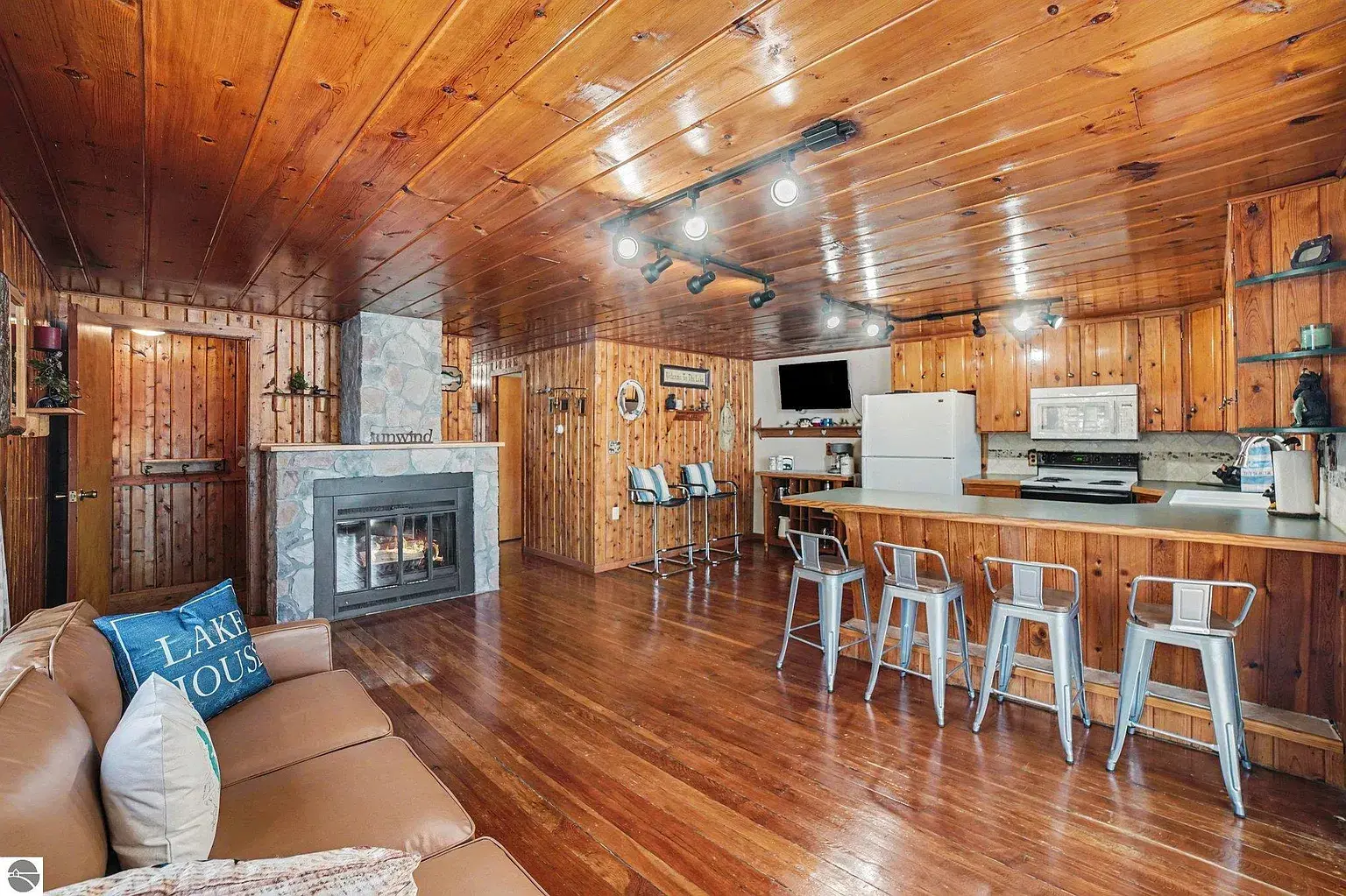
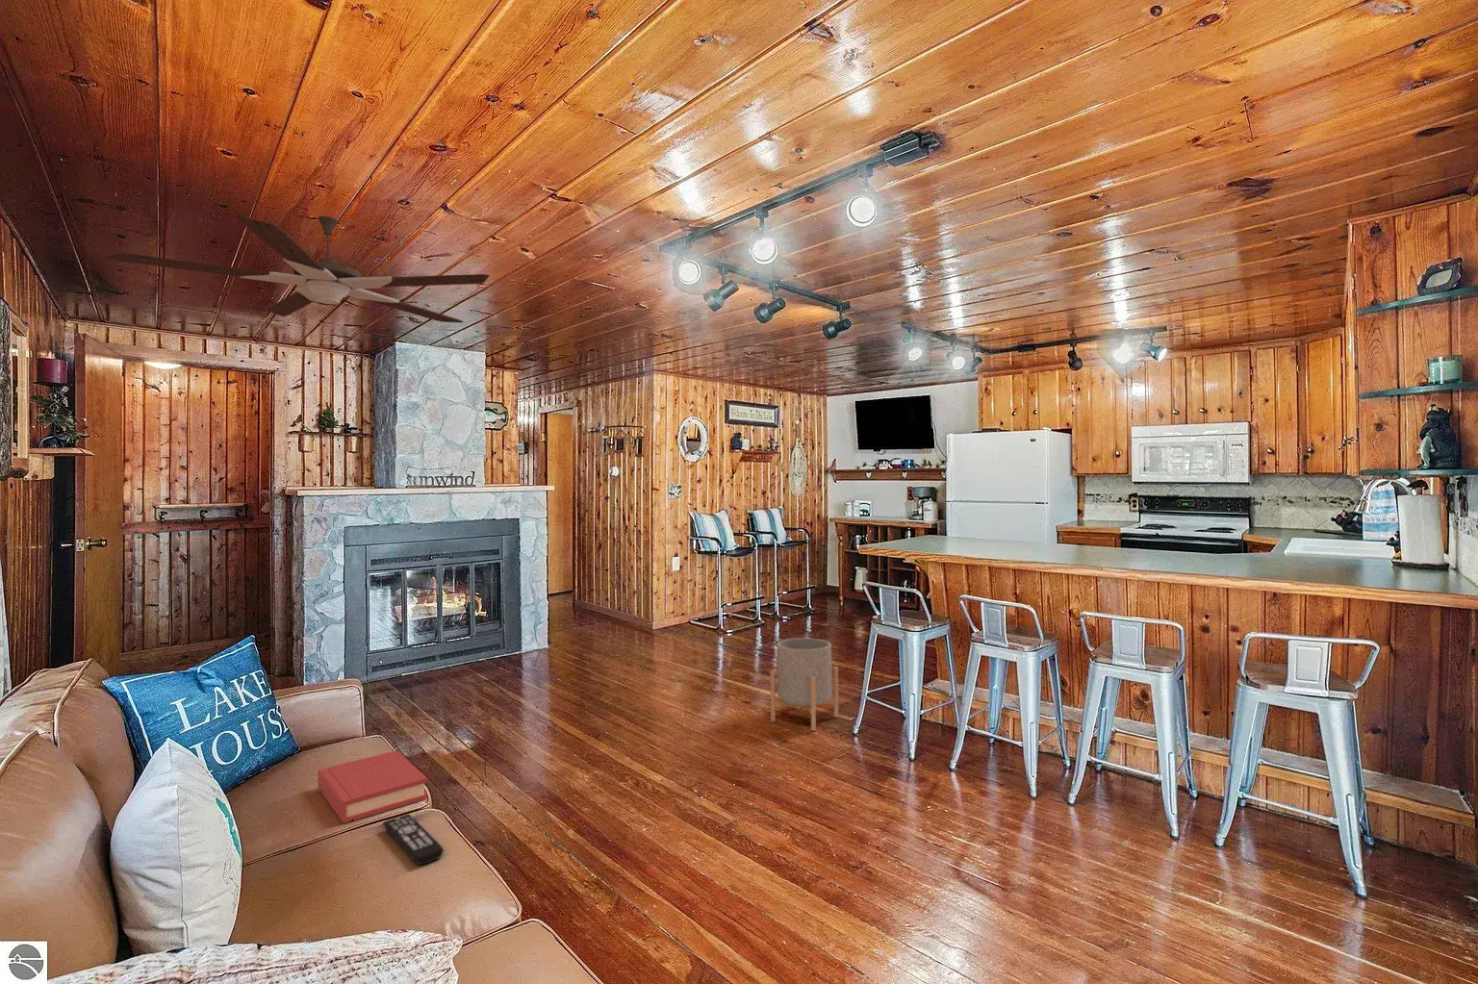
+ ceiling fan [101,214,491,324]
+ remote control [382,814,445,865]
+ hardback book [316,749,428,825]
+ planter [770,637,839,733]
